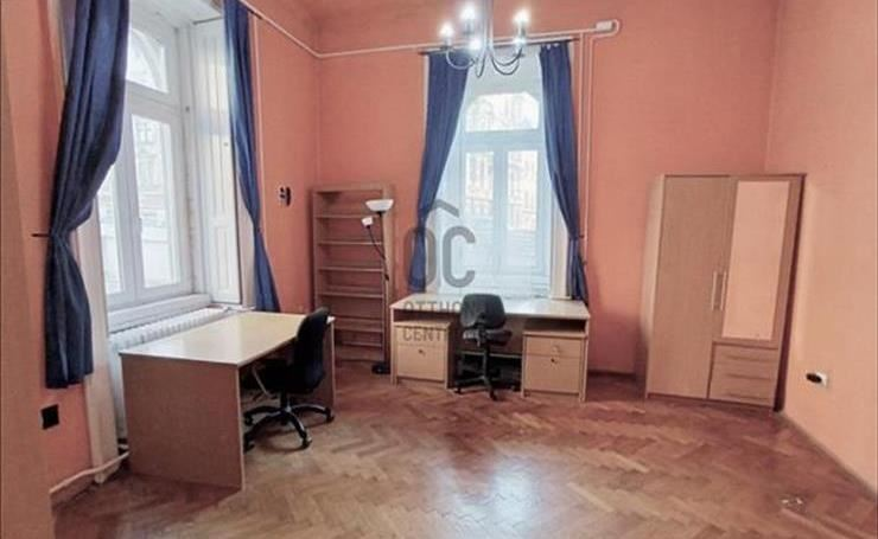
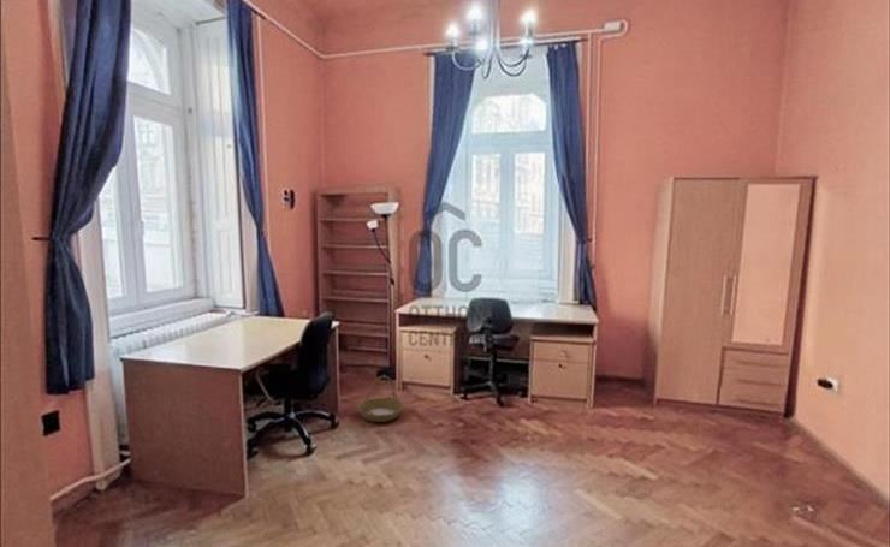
+ basket [356,375,405,423]
